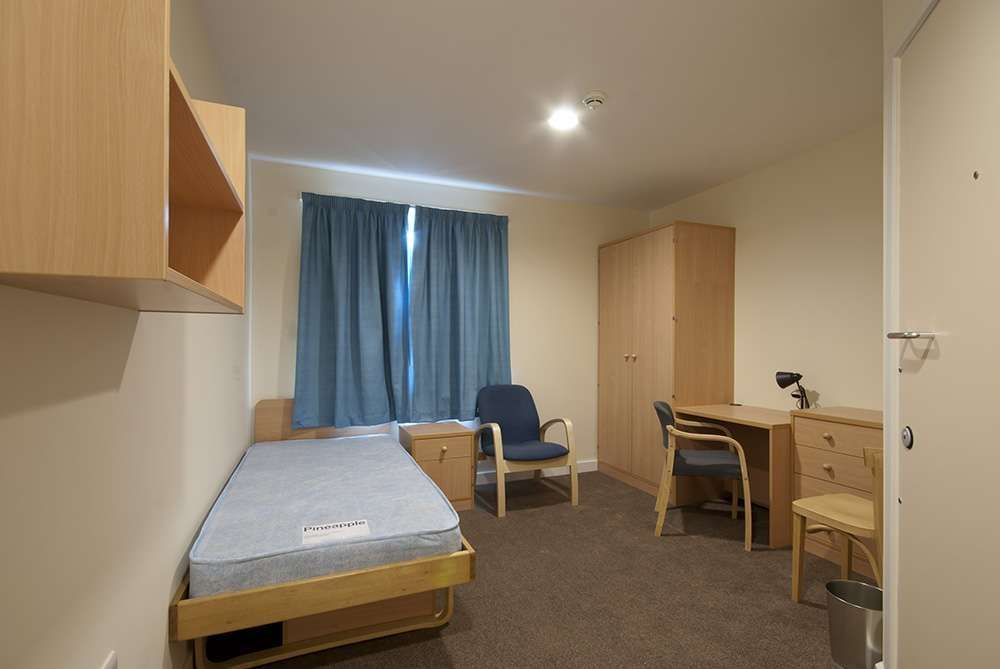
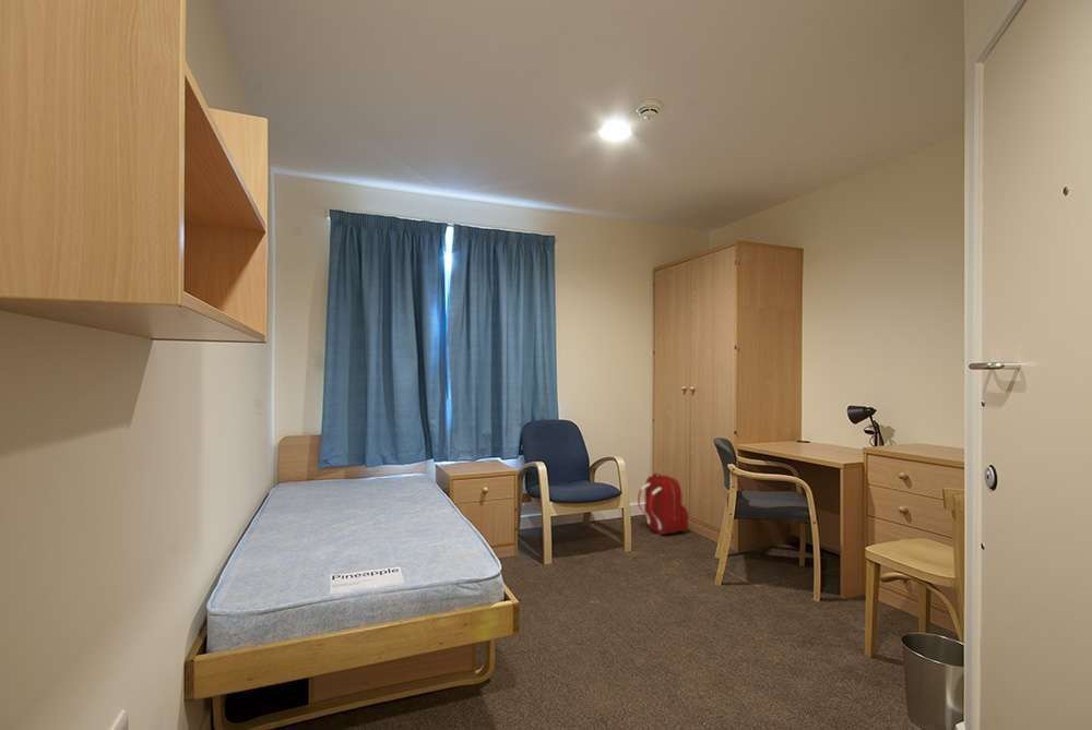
+ backpack [637,472,689,536]
